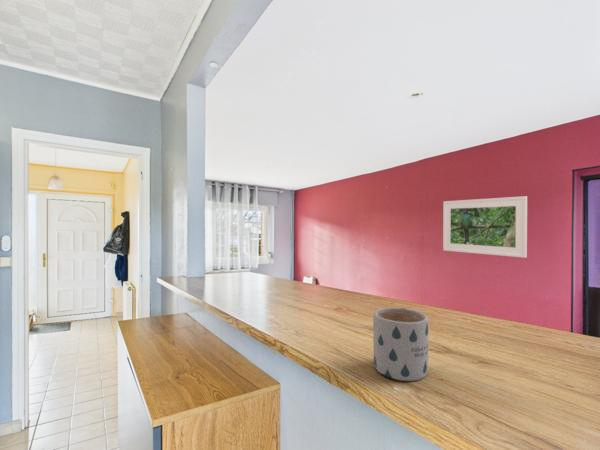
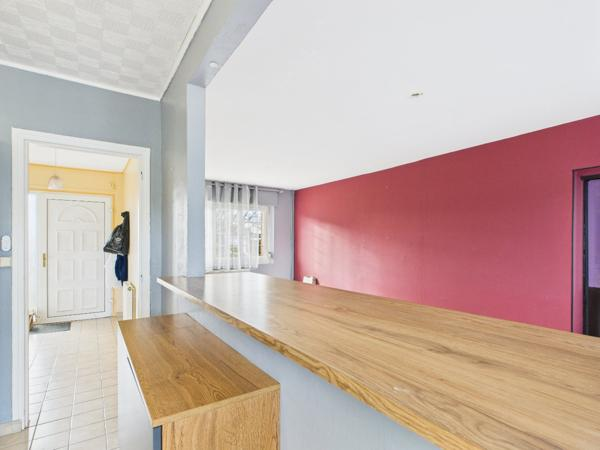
- mug [372,307,429,382]
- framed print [442,195,528,259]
